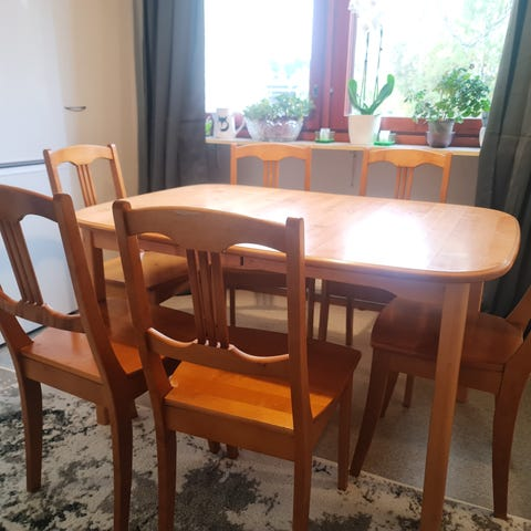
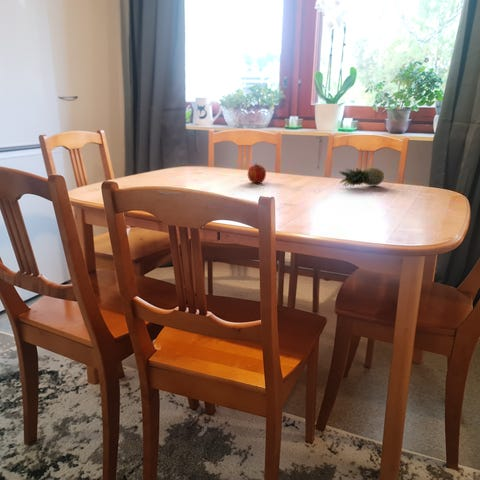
+ fruit [247,162,267,184]
+ fruit [339,166,385,188]
